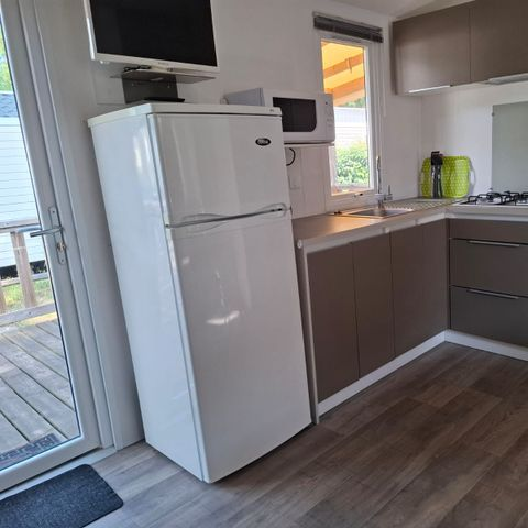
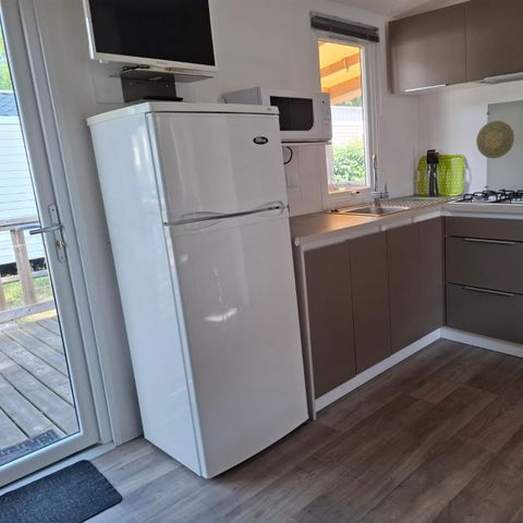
+ decorative plate [475,120,515,159]
